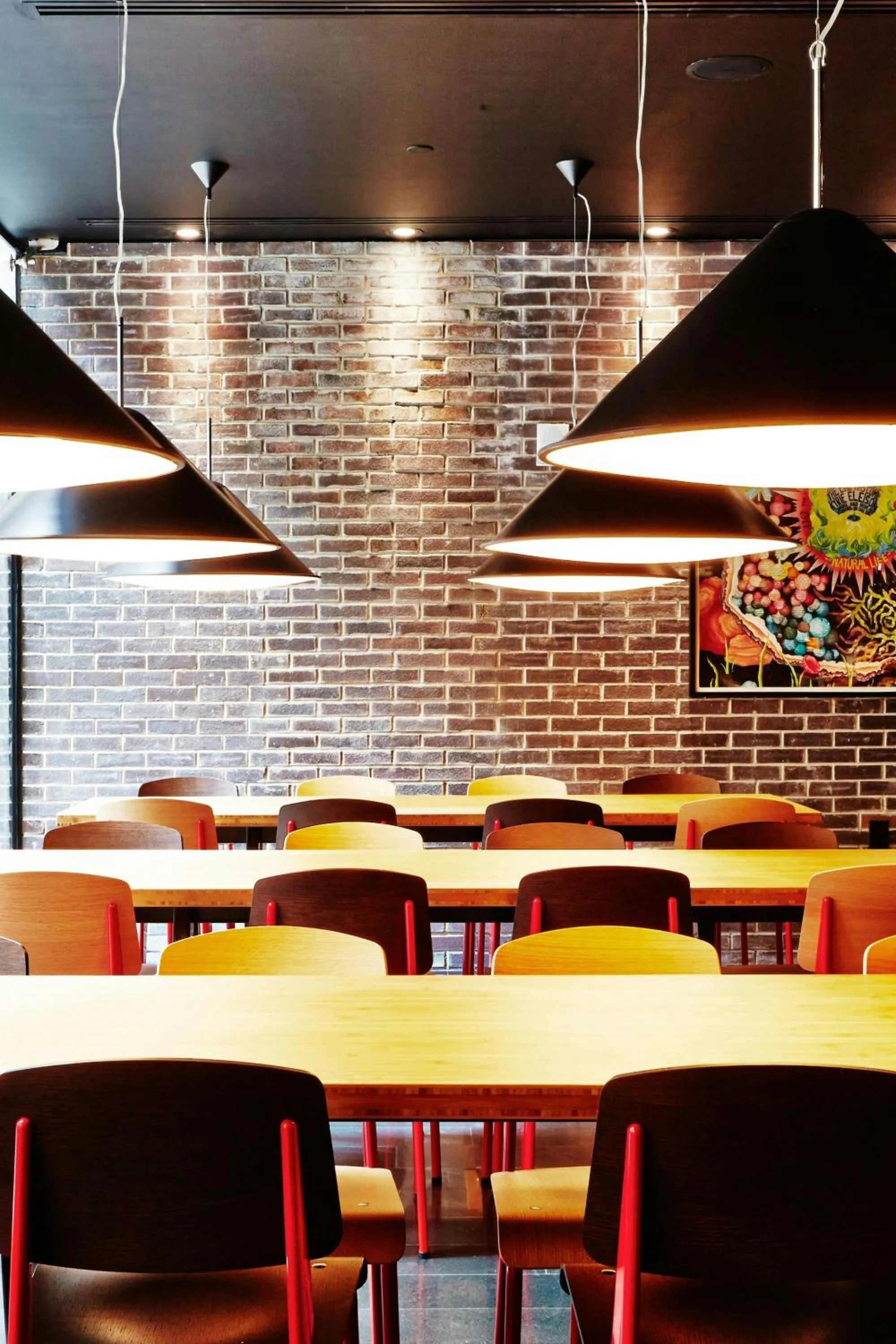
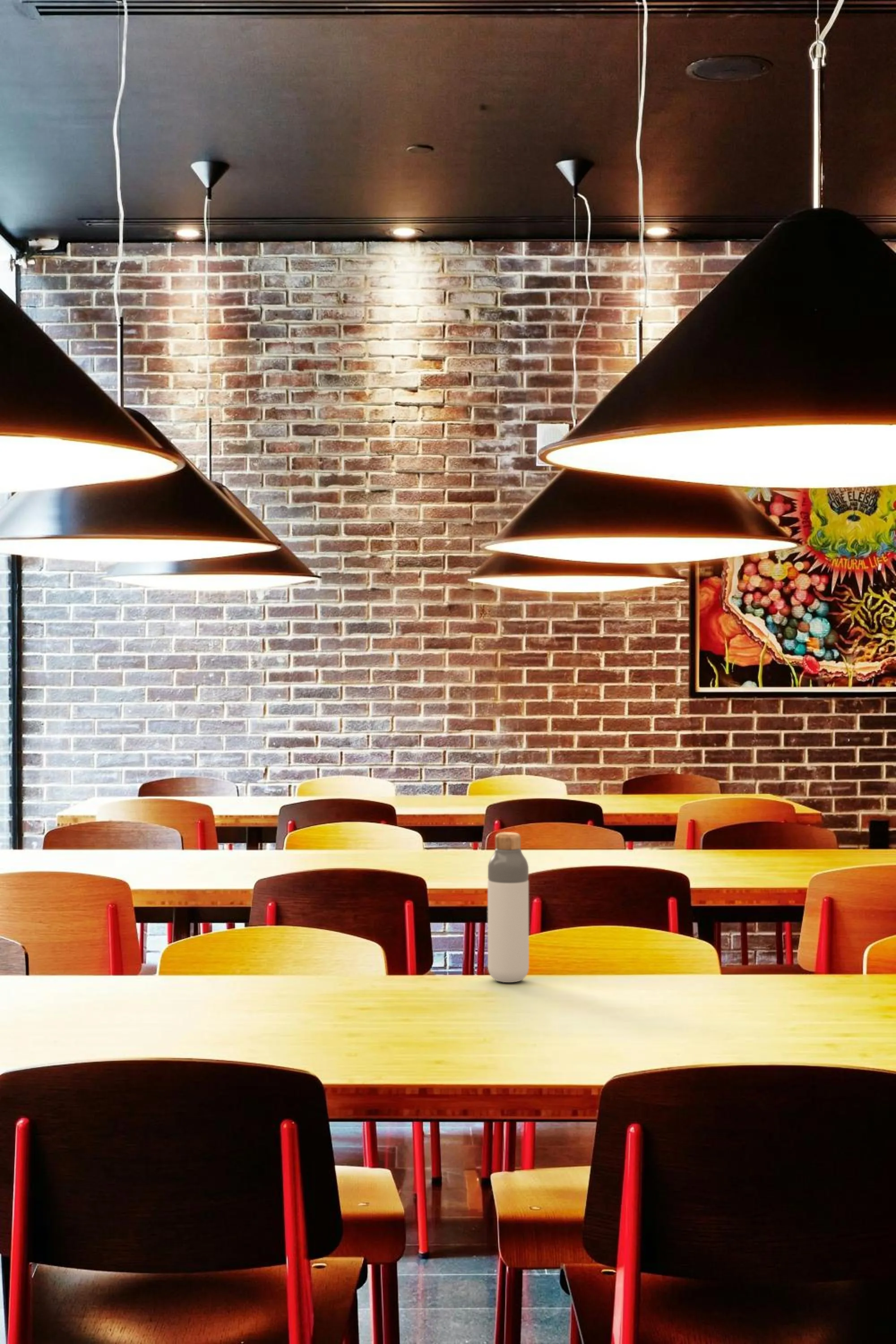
+ bottle [487,831,529,983]
